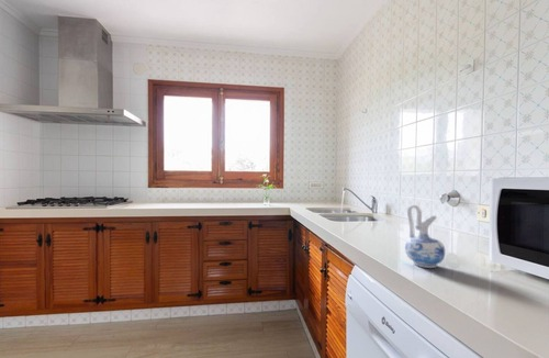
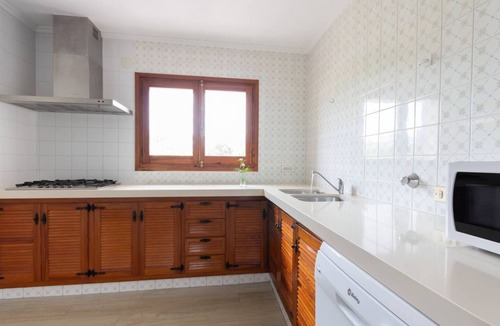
- ceramic pitcher [404,204,446,269]
